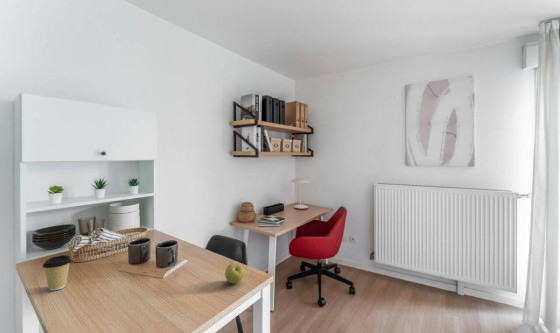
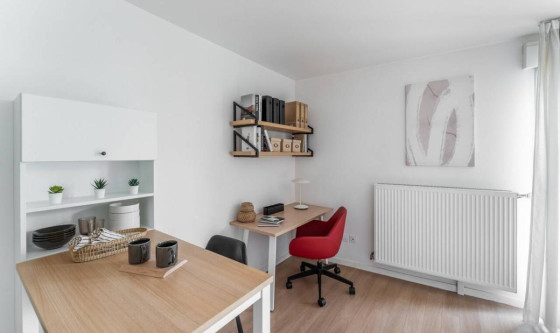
- coffee cup [41,254,73,292]
- apple [224,262,245,284]
